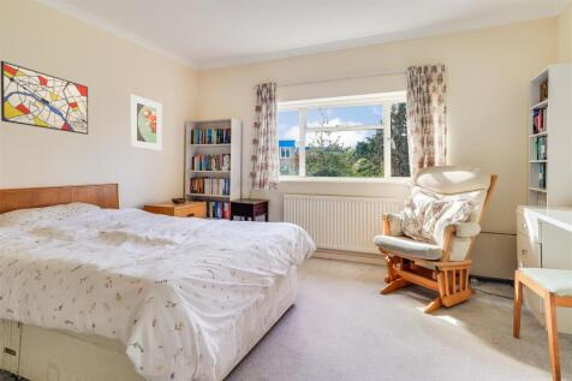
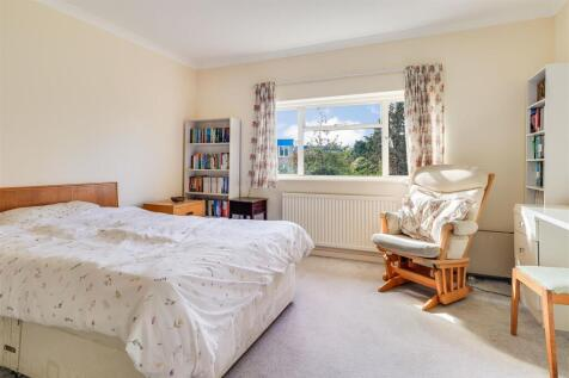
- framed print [129,94,163,151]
- wall art [0,60,89,136]
